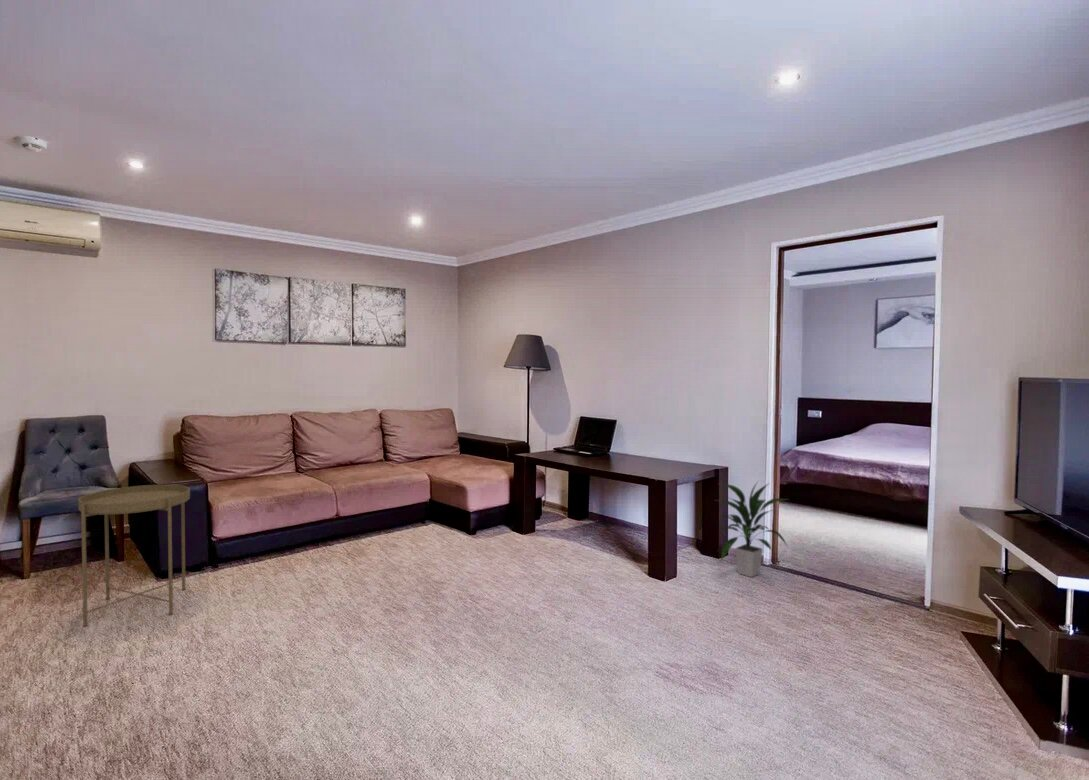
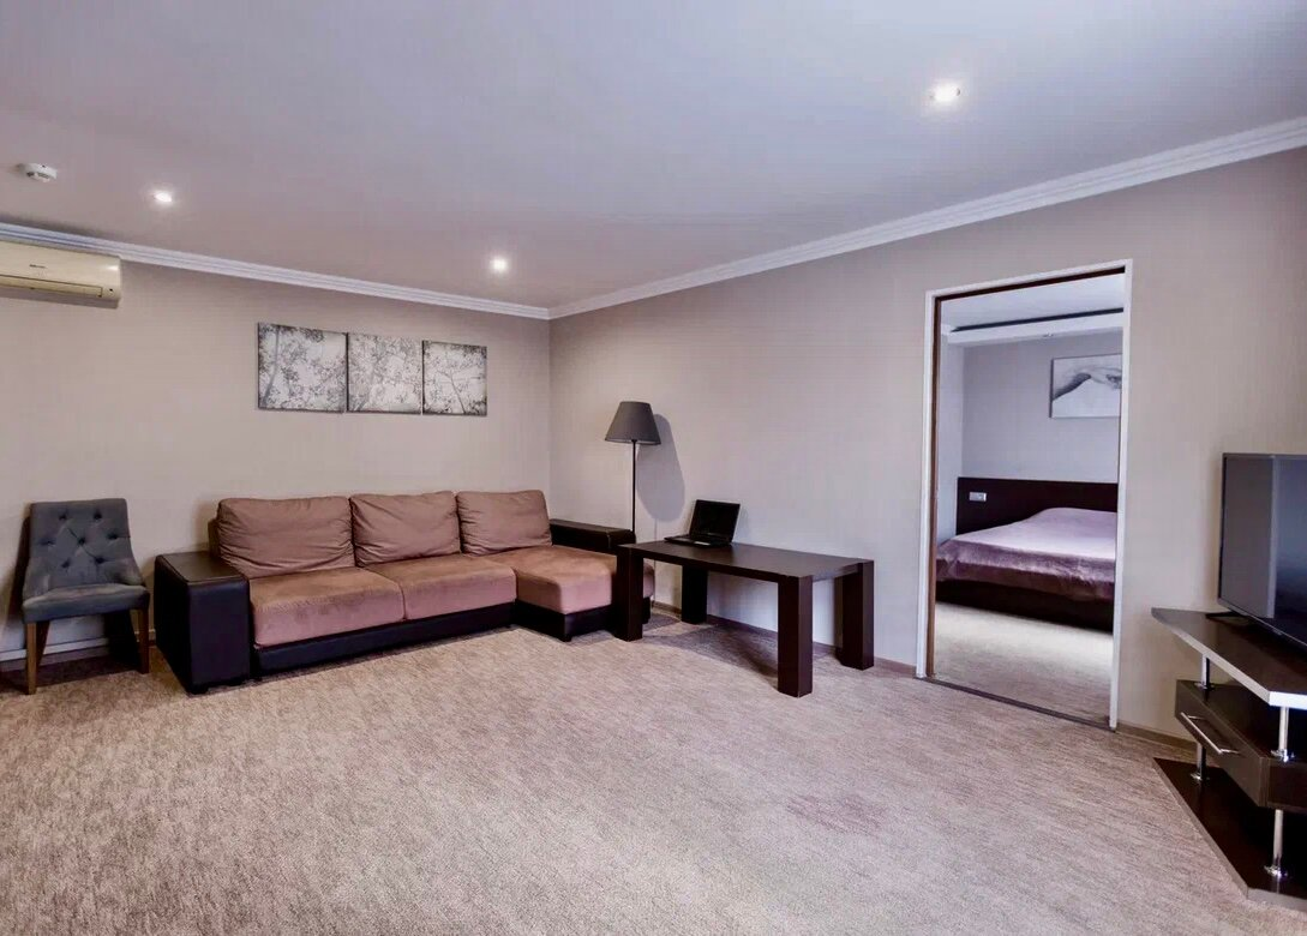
- indoor plant [715,480,789,578]
- side table [77,484,191,627]
